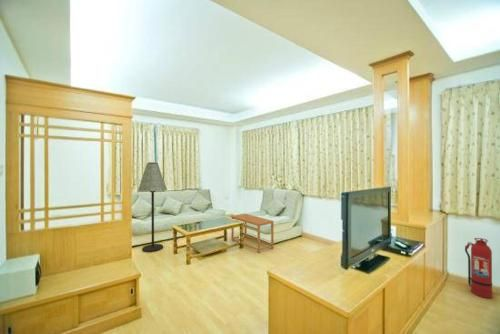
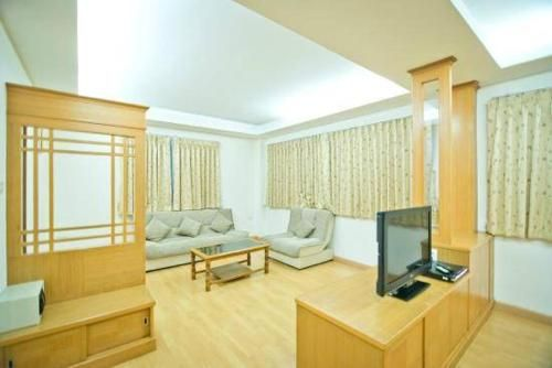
- fire extinguisher [464,237,493,299]
- side table [230,213,275,254]
- floor lamp [137,161,168,253]
